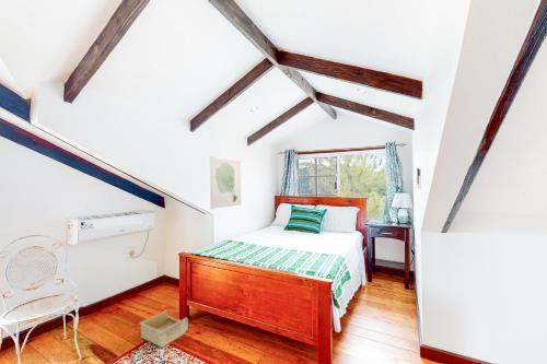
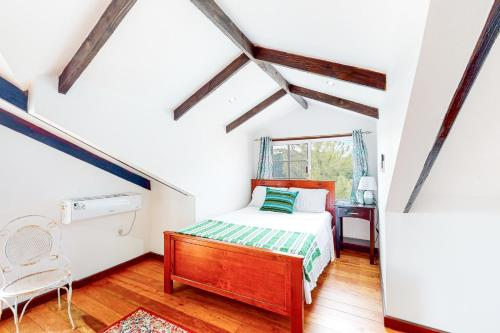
- storage bin [138,309,189,349]
- wall art [209,156,243,210]
